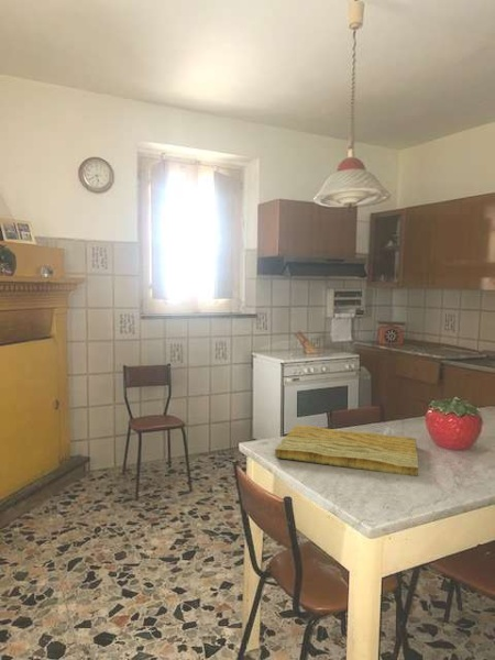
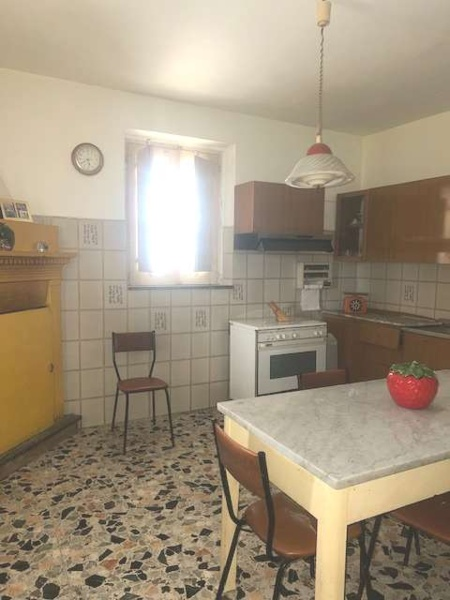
- cutting board [274,425,419,477]
